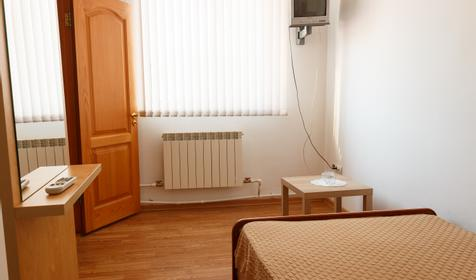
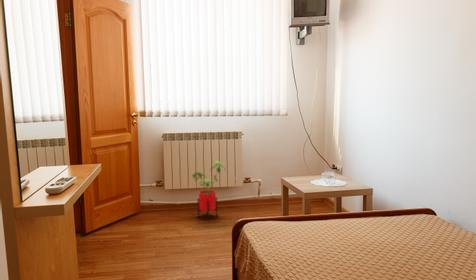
+ house plant [190,160,227,221]
